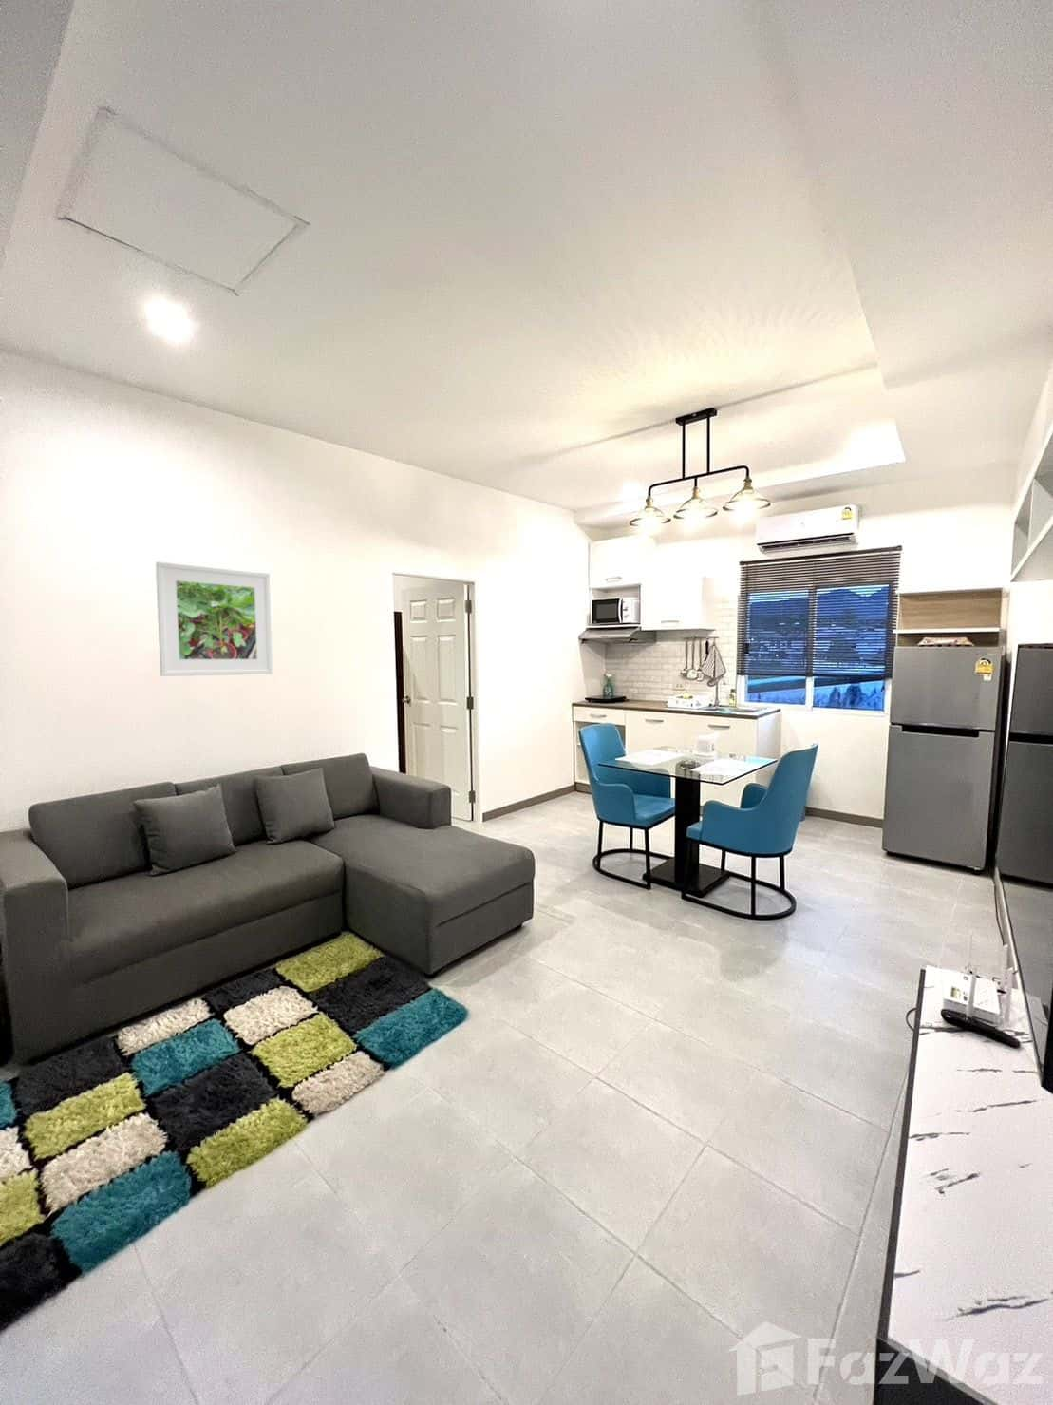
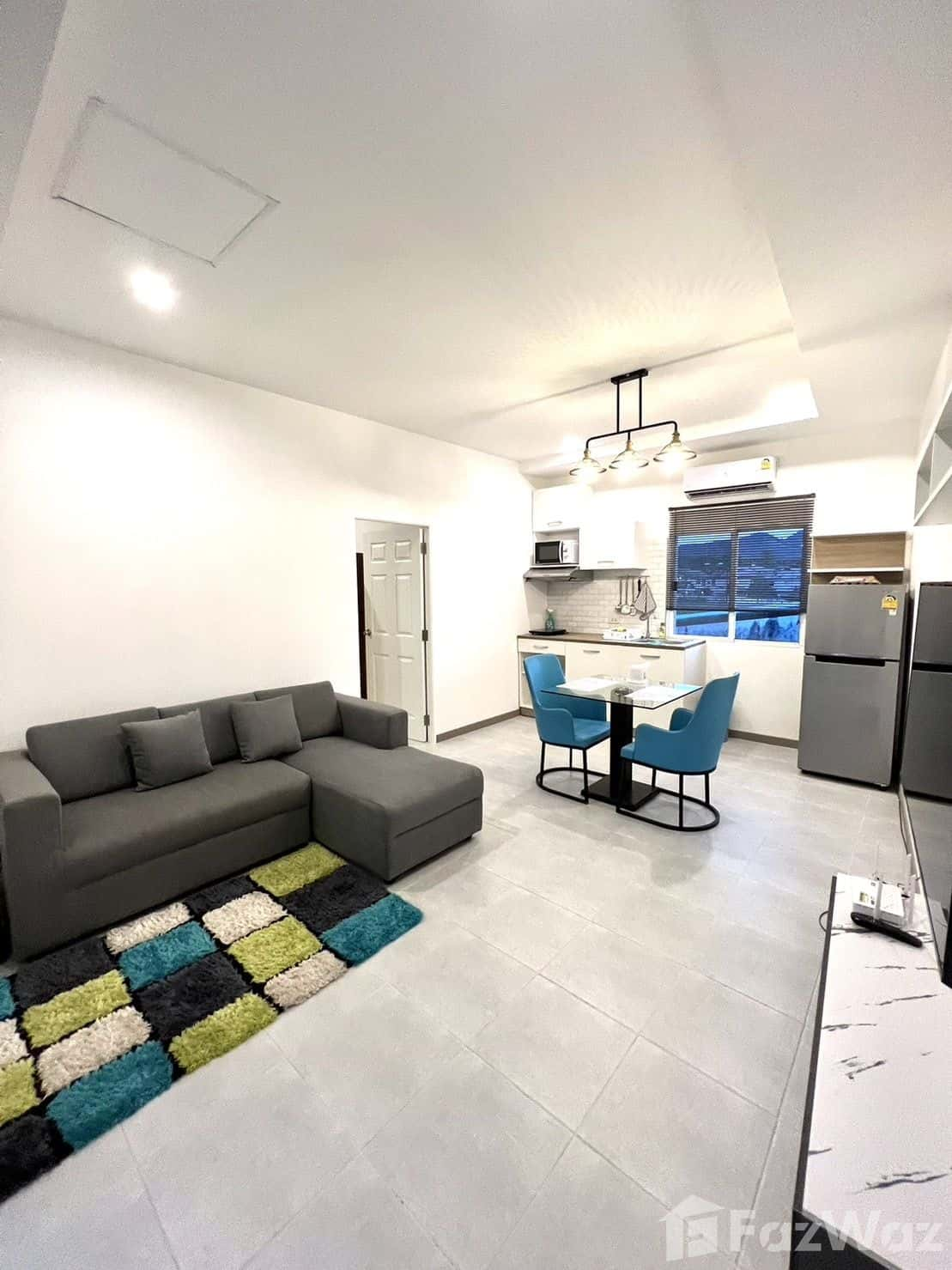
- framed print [155,561,273,677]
